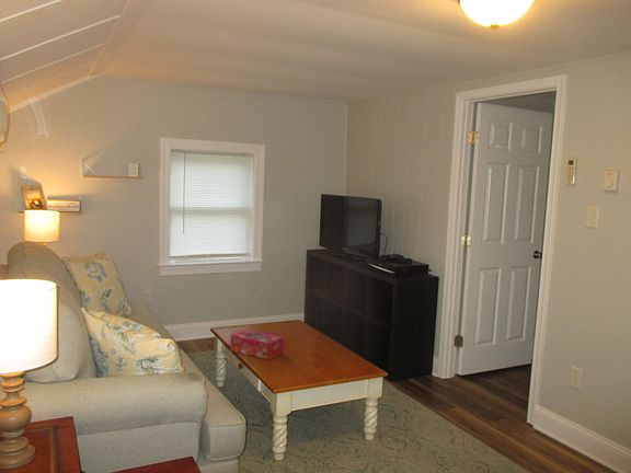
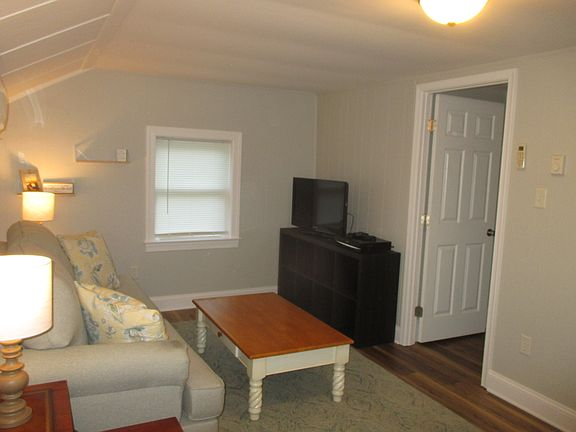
- tissue box [229,328,285,360]
